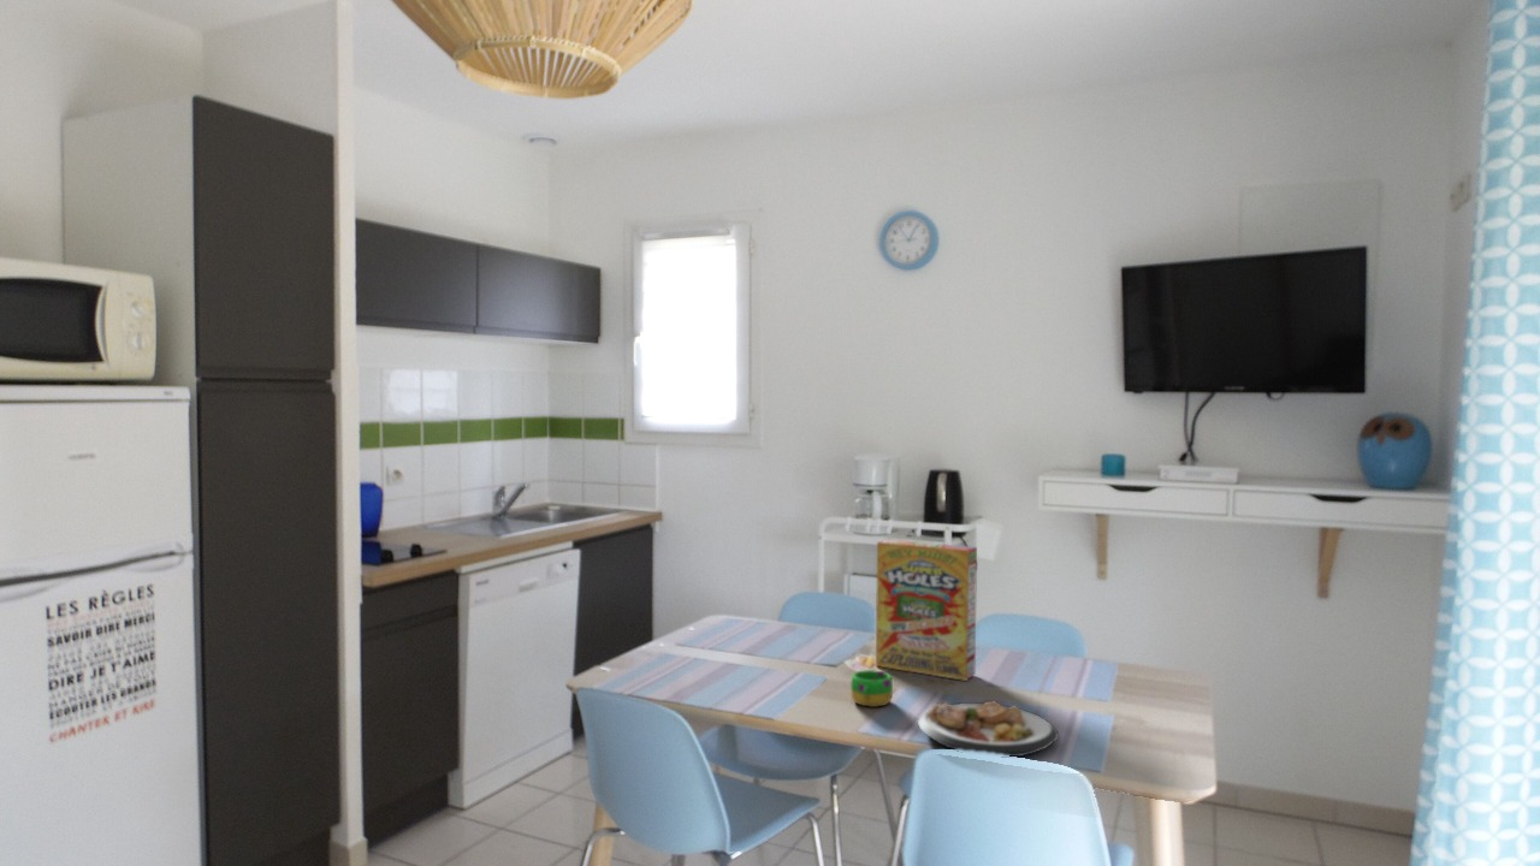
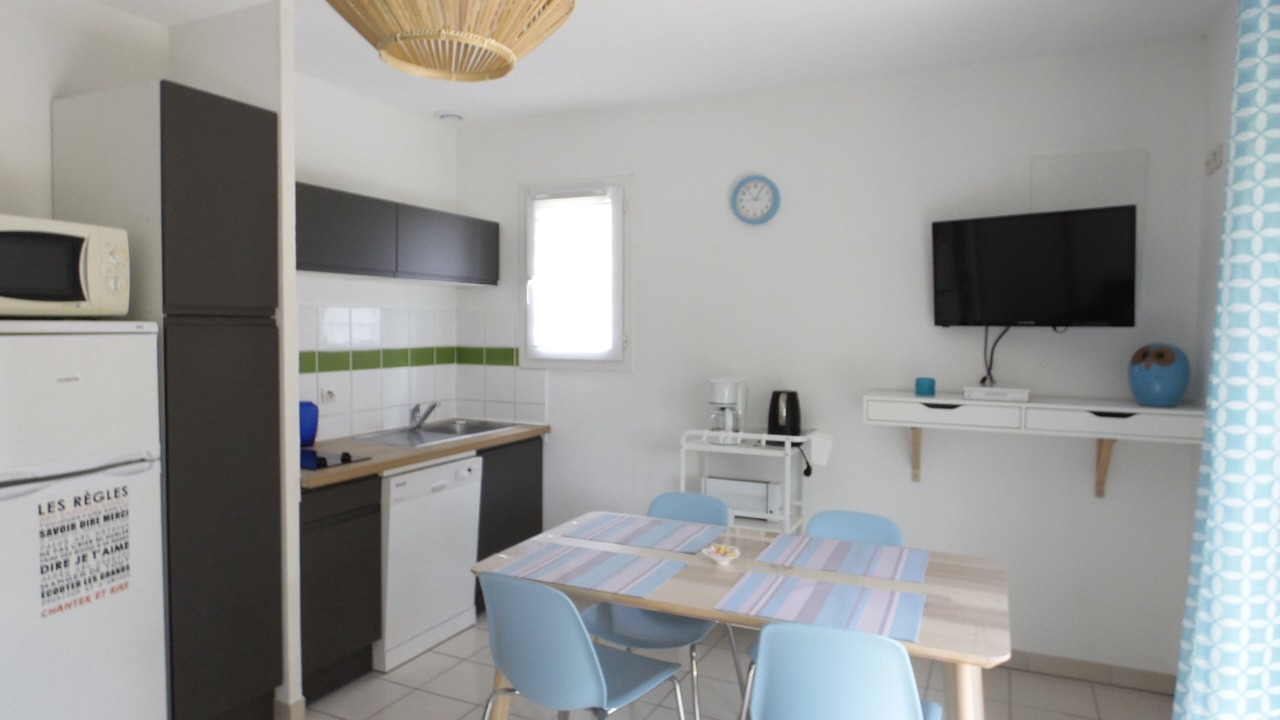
- cereal box [875,538,978,682]
- plate [917,699,1060,758]
- mug [849,669,894,708]
